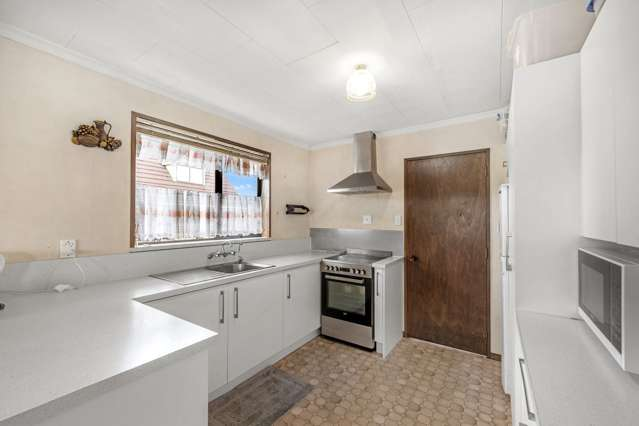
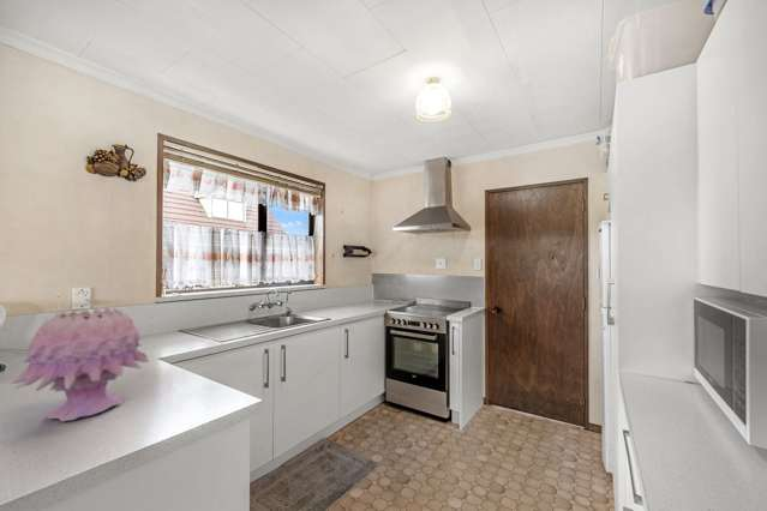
+ decorative vase [8,307,151,422]
